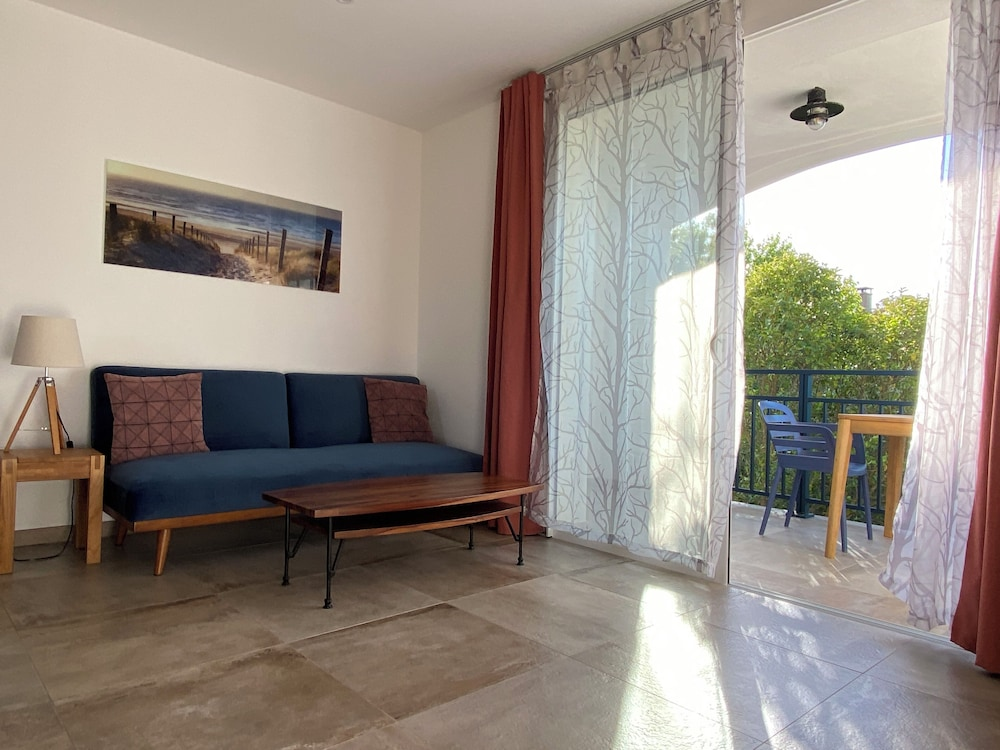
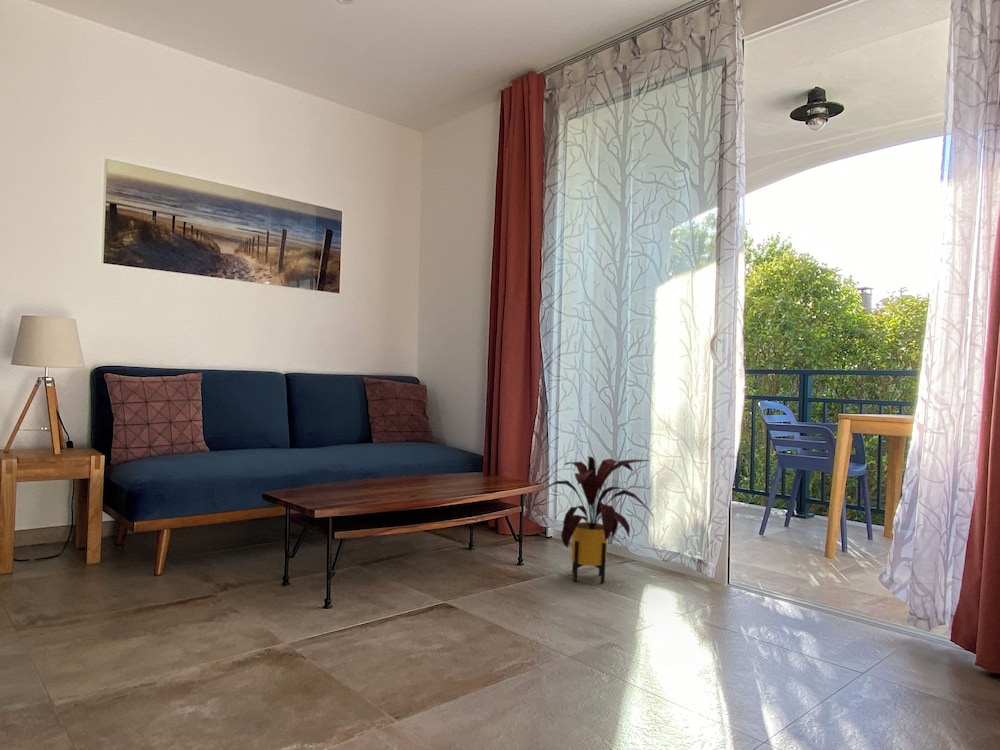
+ house plant [535,456,655,585]
